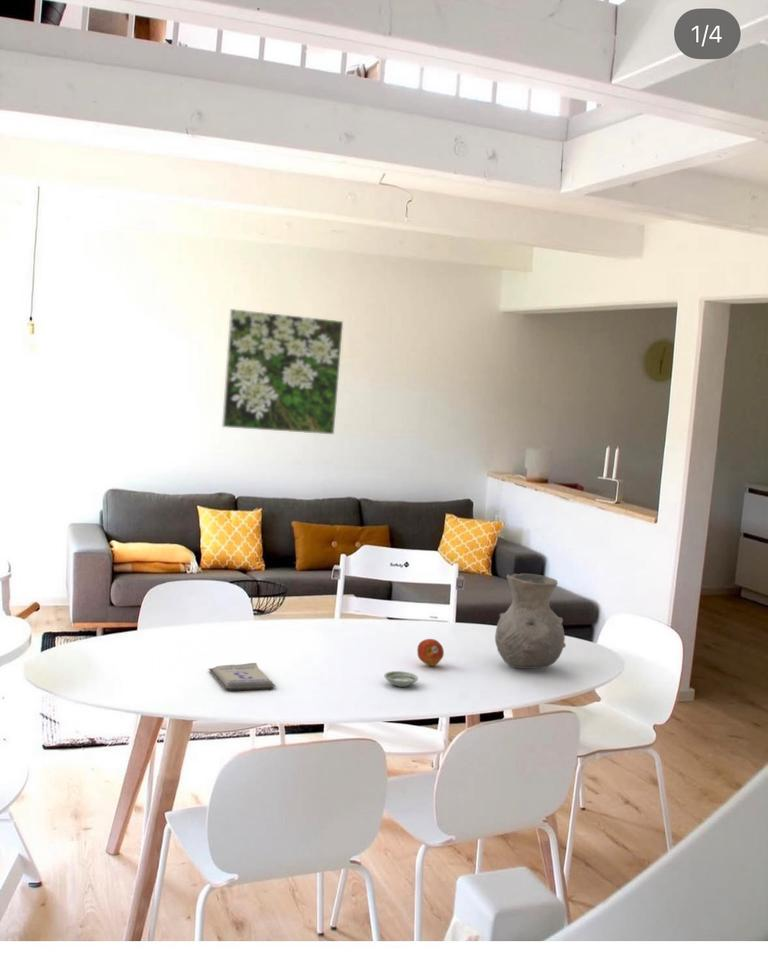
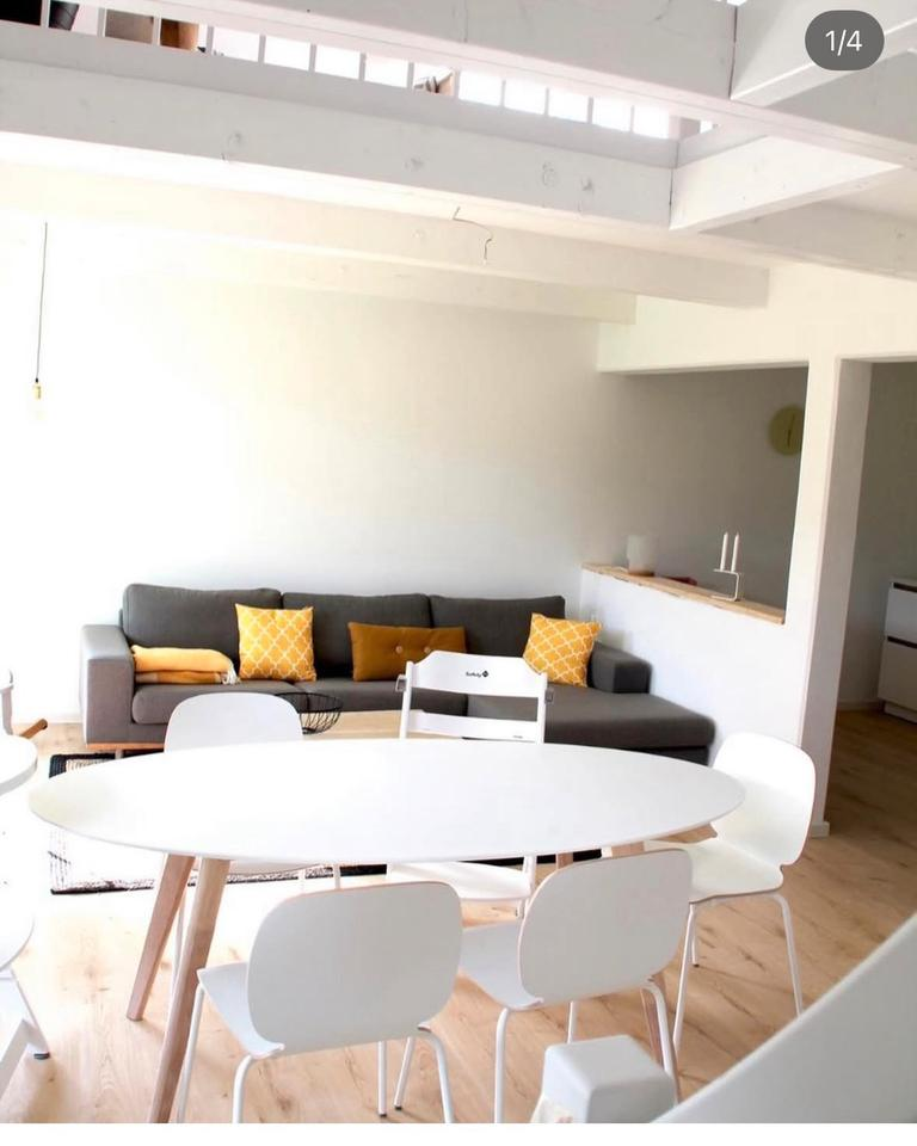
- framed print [221,308,344,435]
- desk calendar [208,662,277,692]
- vase [494,573,567,670]
- saucer [383,670,419,688]
- fruit [416,638,445,667]
